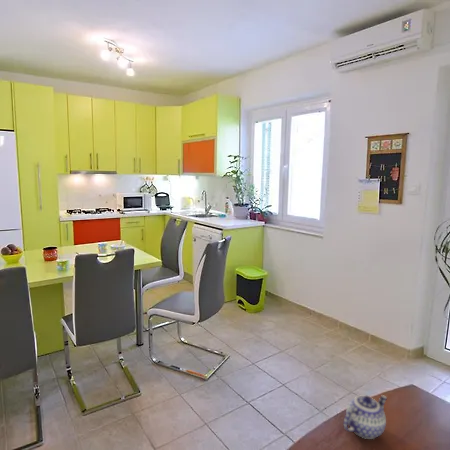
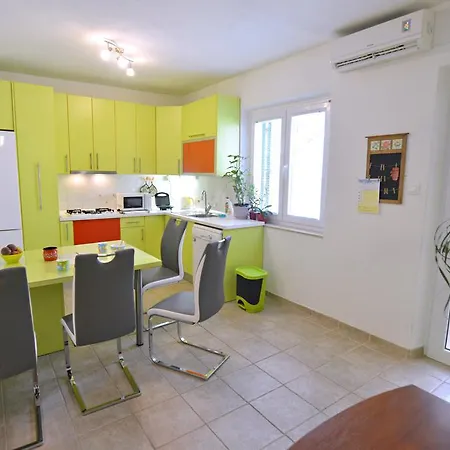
- teapot [343,394,388,440]
